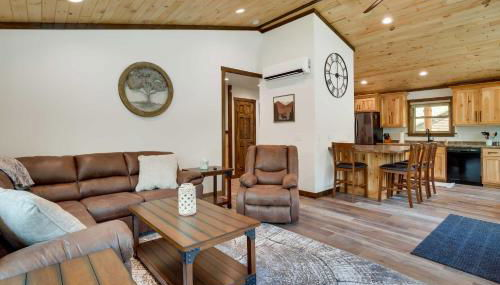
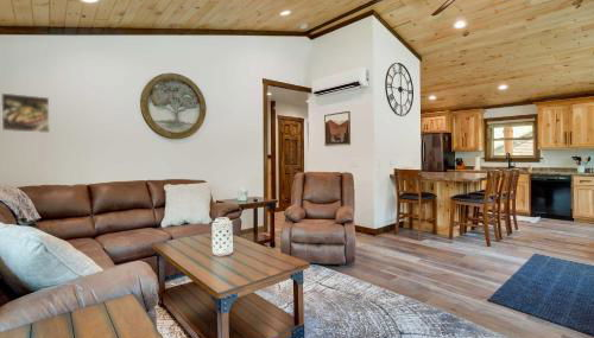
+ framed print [0,91,51,134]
